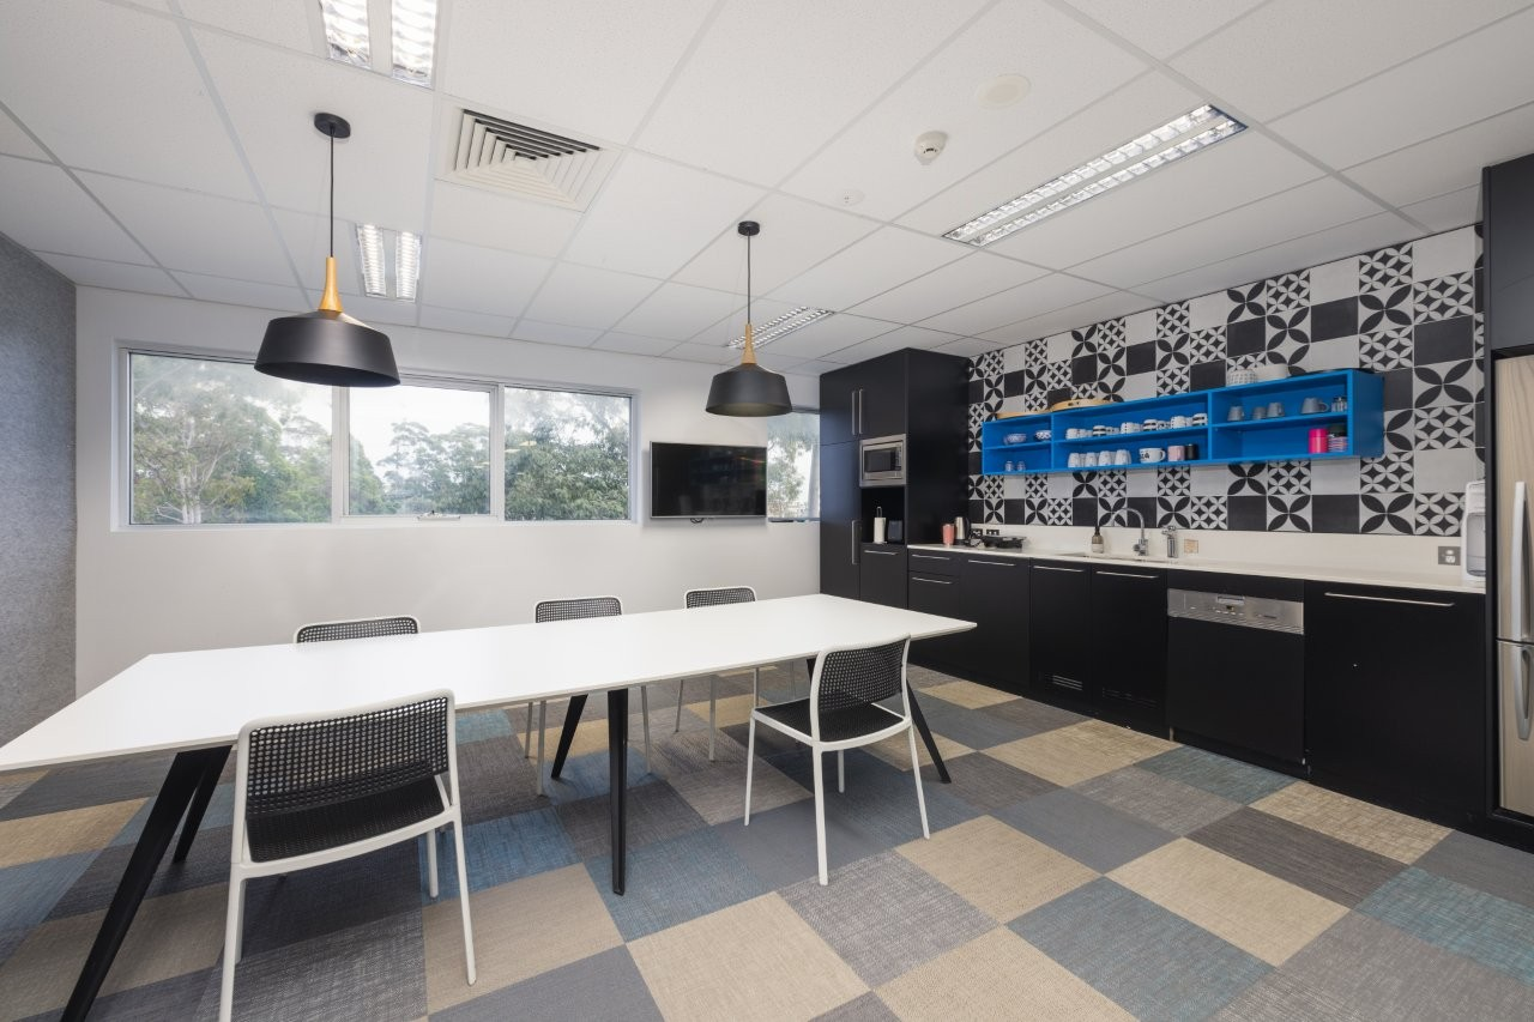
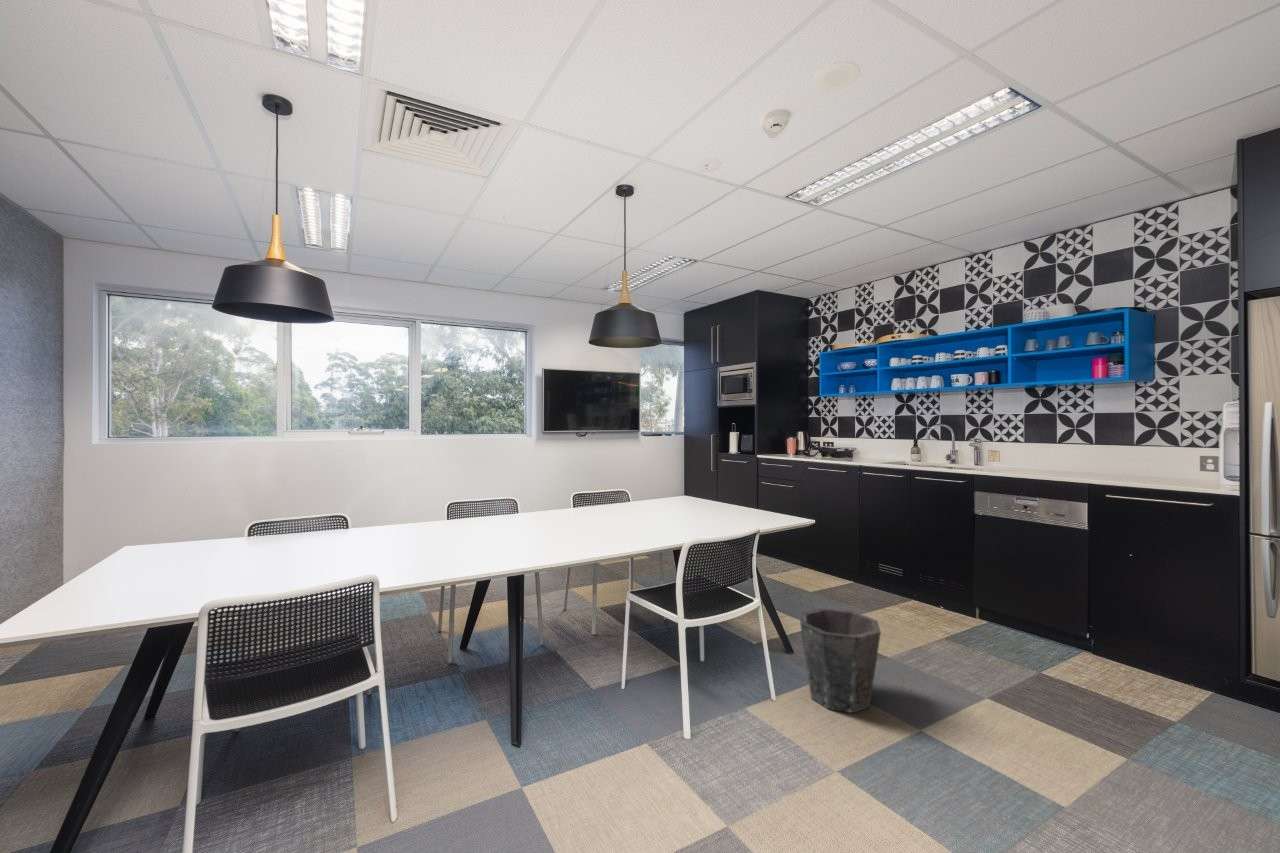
+ waste bin [799,608,882,714]
